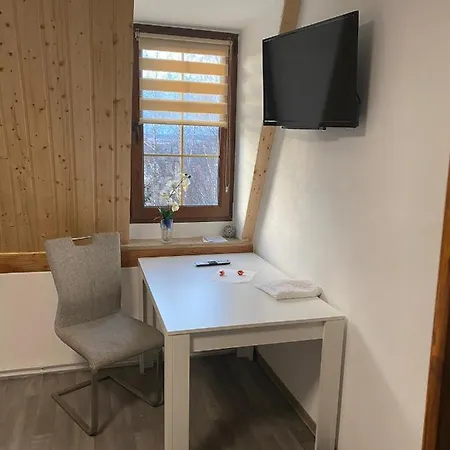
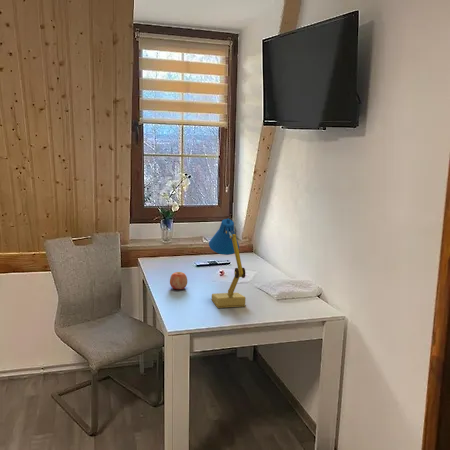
+ apple [169,271,188,290]
+ desk lamp [208,217,246,309]
